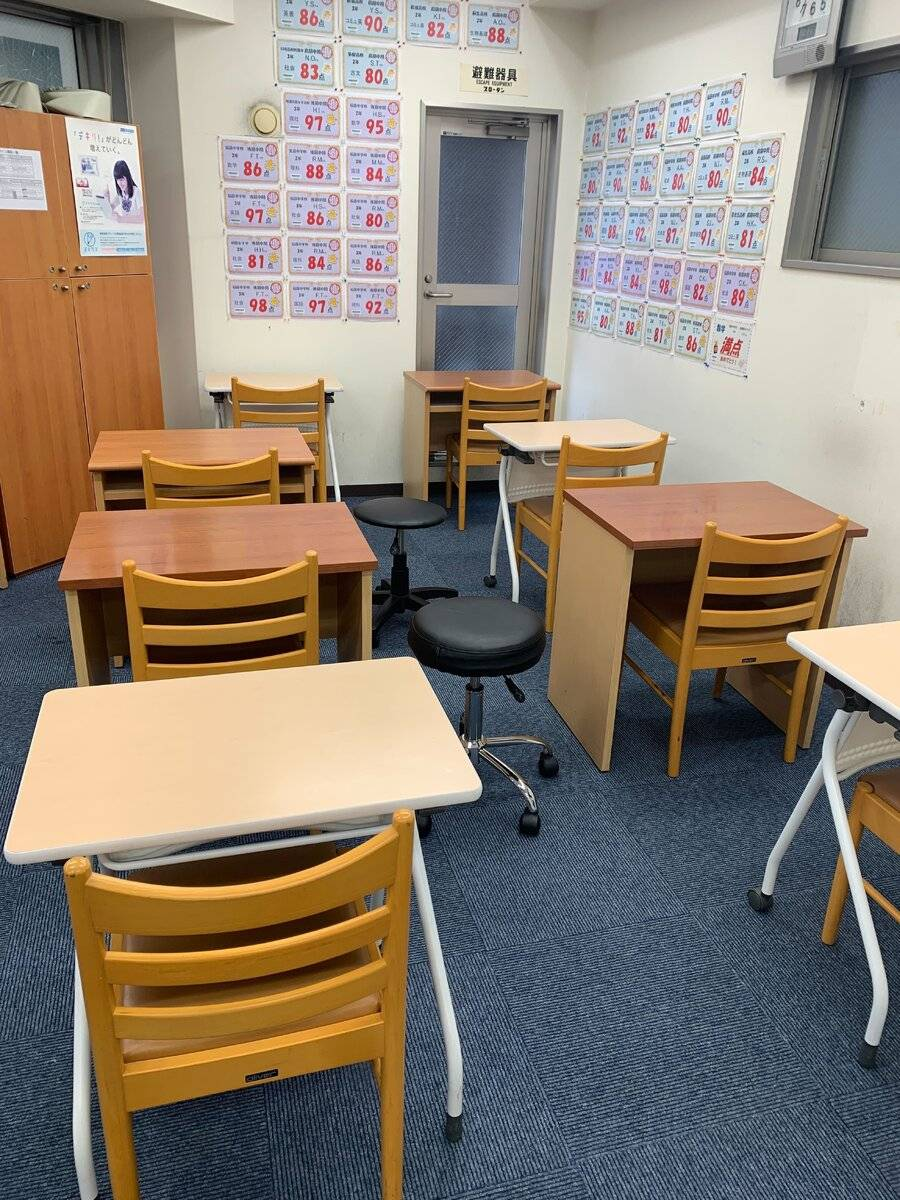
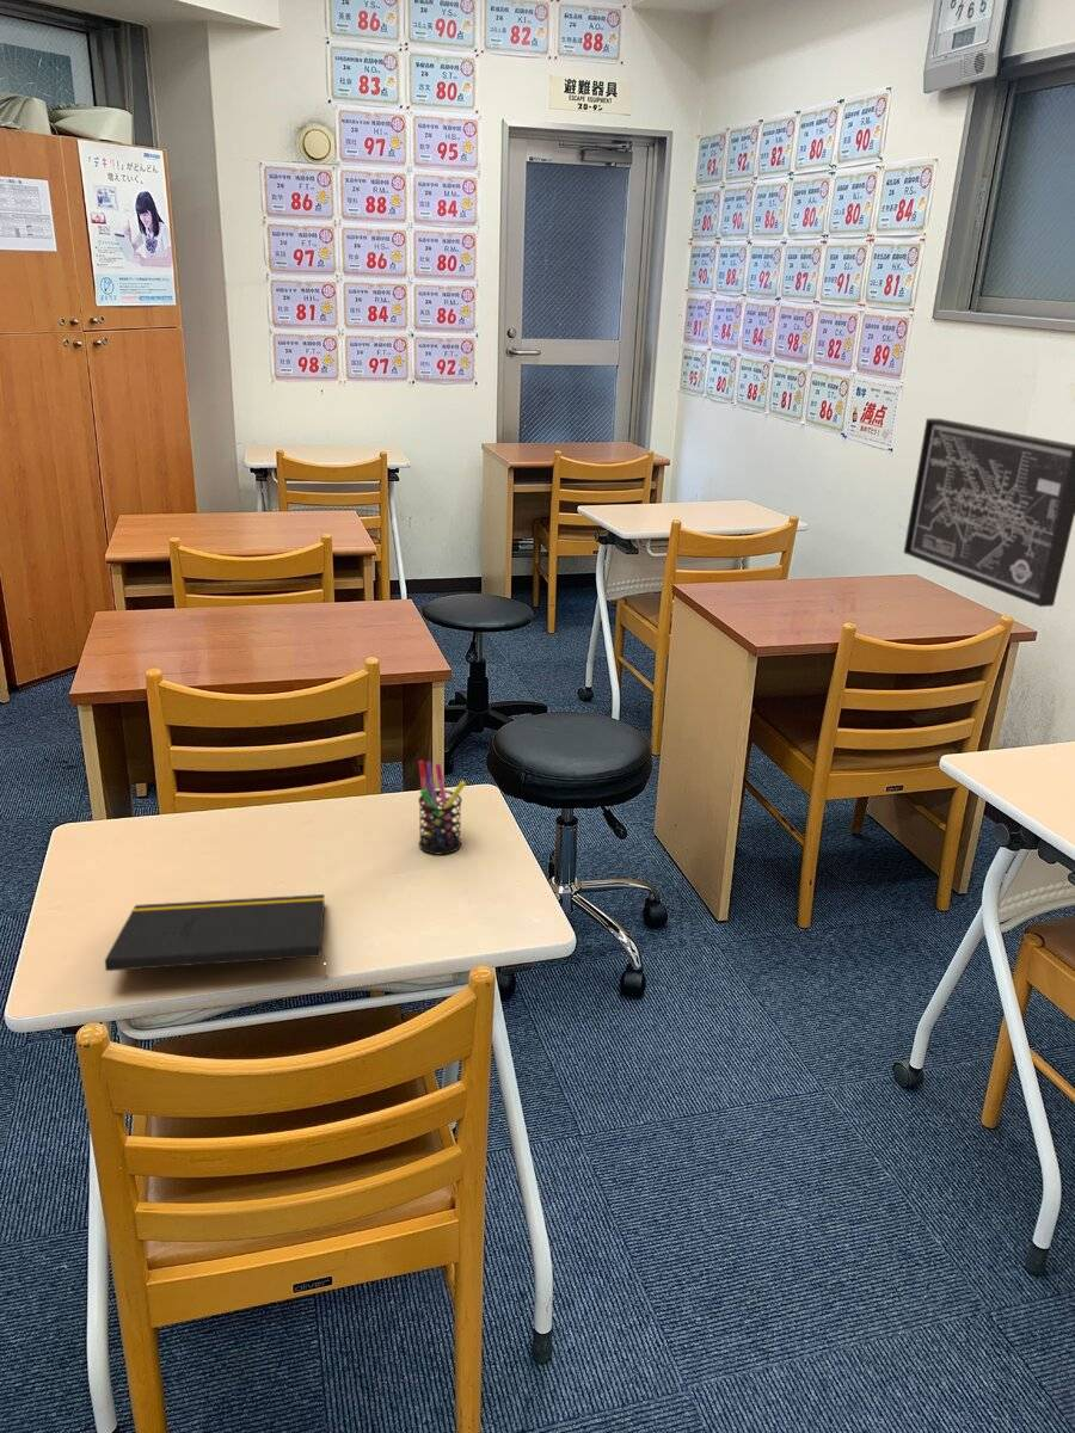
+ notepad [104,893,328,978]
+ wall art [903,418,1075,608]
+ pen holder [417,759,467,855]
